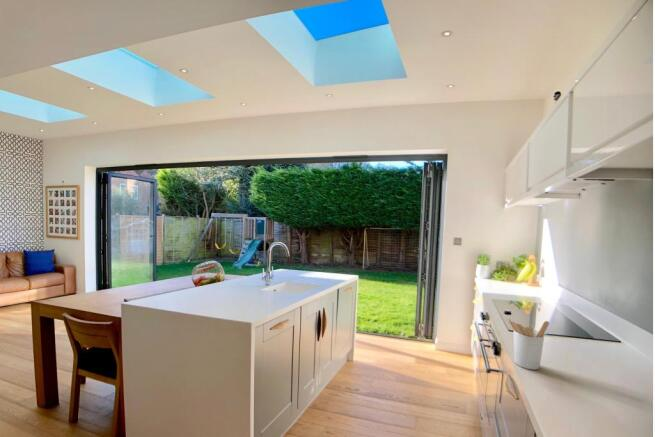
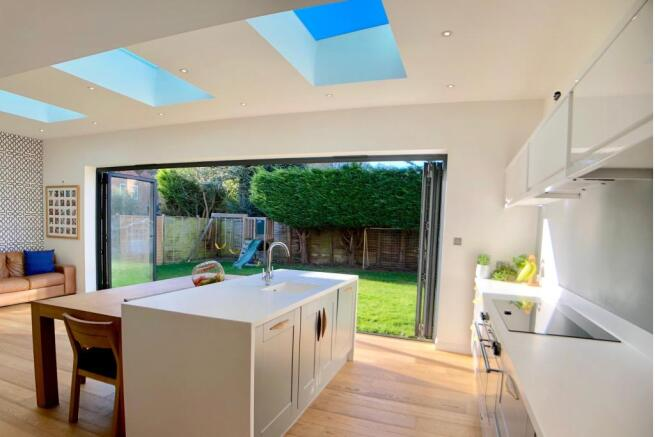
- utensil holder [507,317,550,371]
